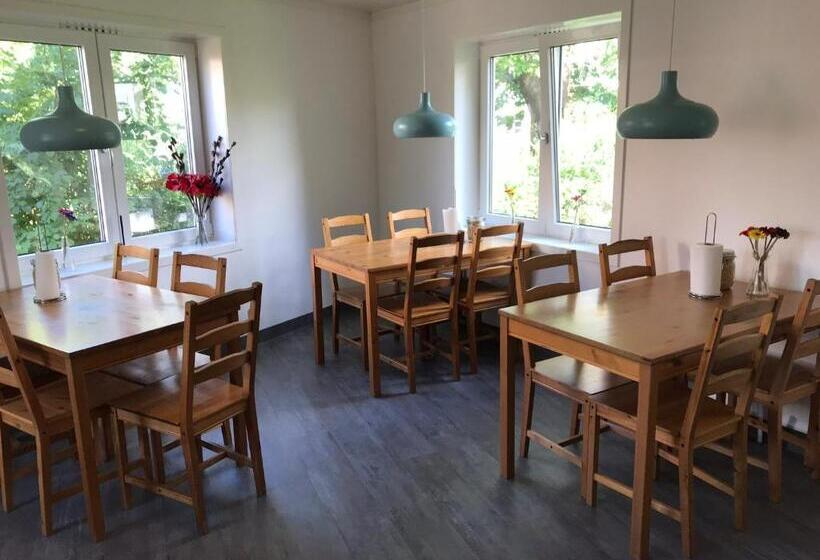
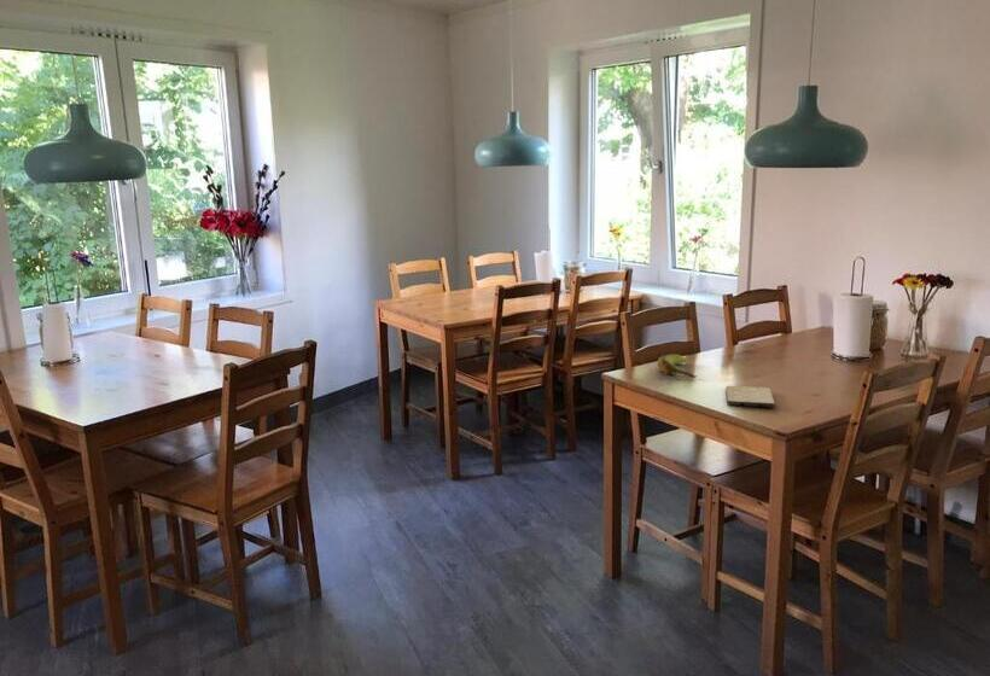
+ banana [657,352,698,379]
+ cutting board [724,385,776,408]
